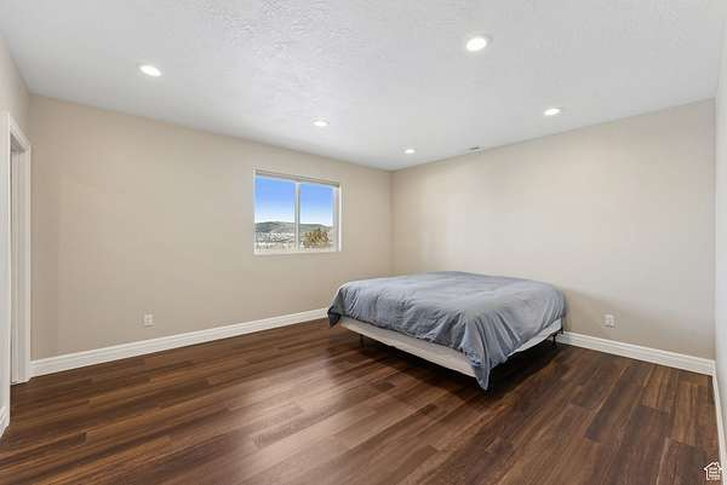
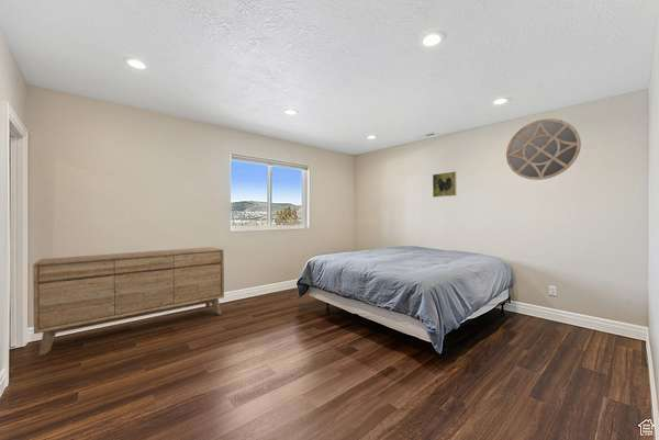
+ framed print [432,170,458,199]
+ sideboard [32,246,225,357]
+ home mirror [505,117,582,181]
